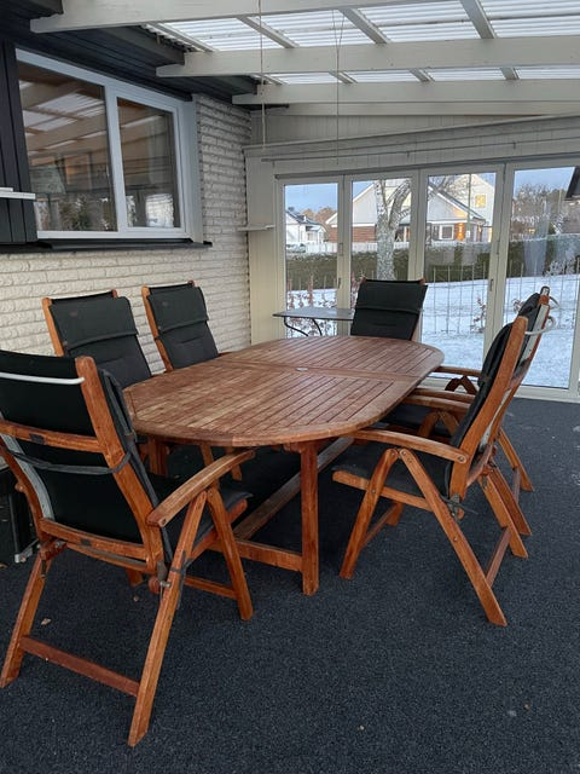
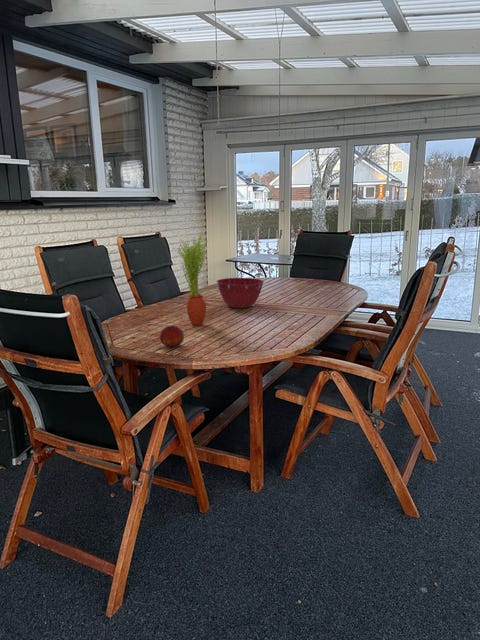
+ mixing bowl [216,277,265,309]
+ potted plant [177,234,208,326]
+ fruit [159,325,185,350]
